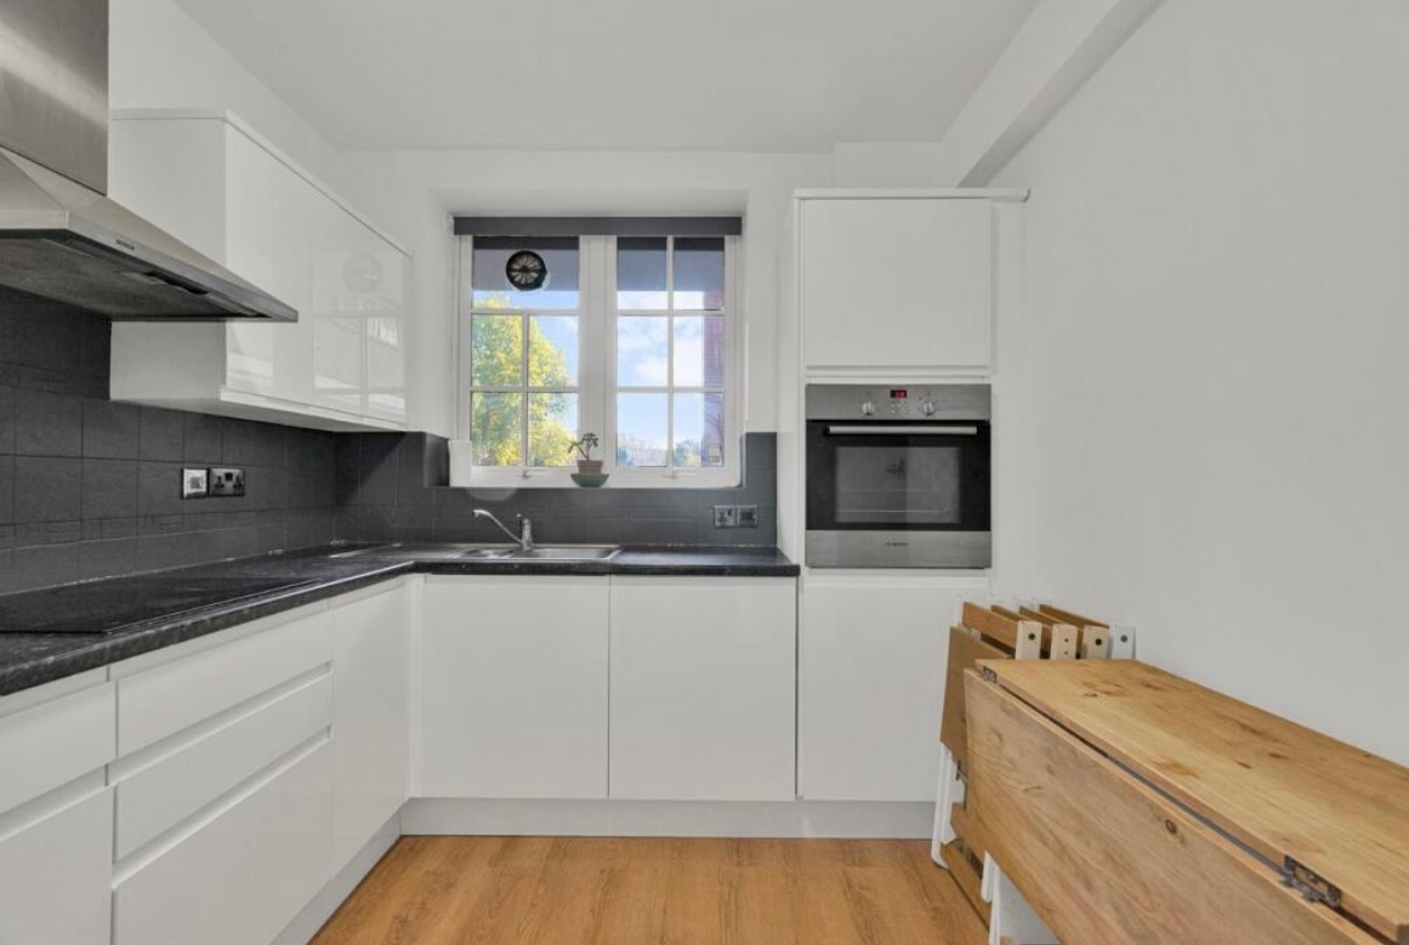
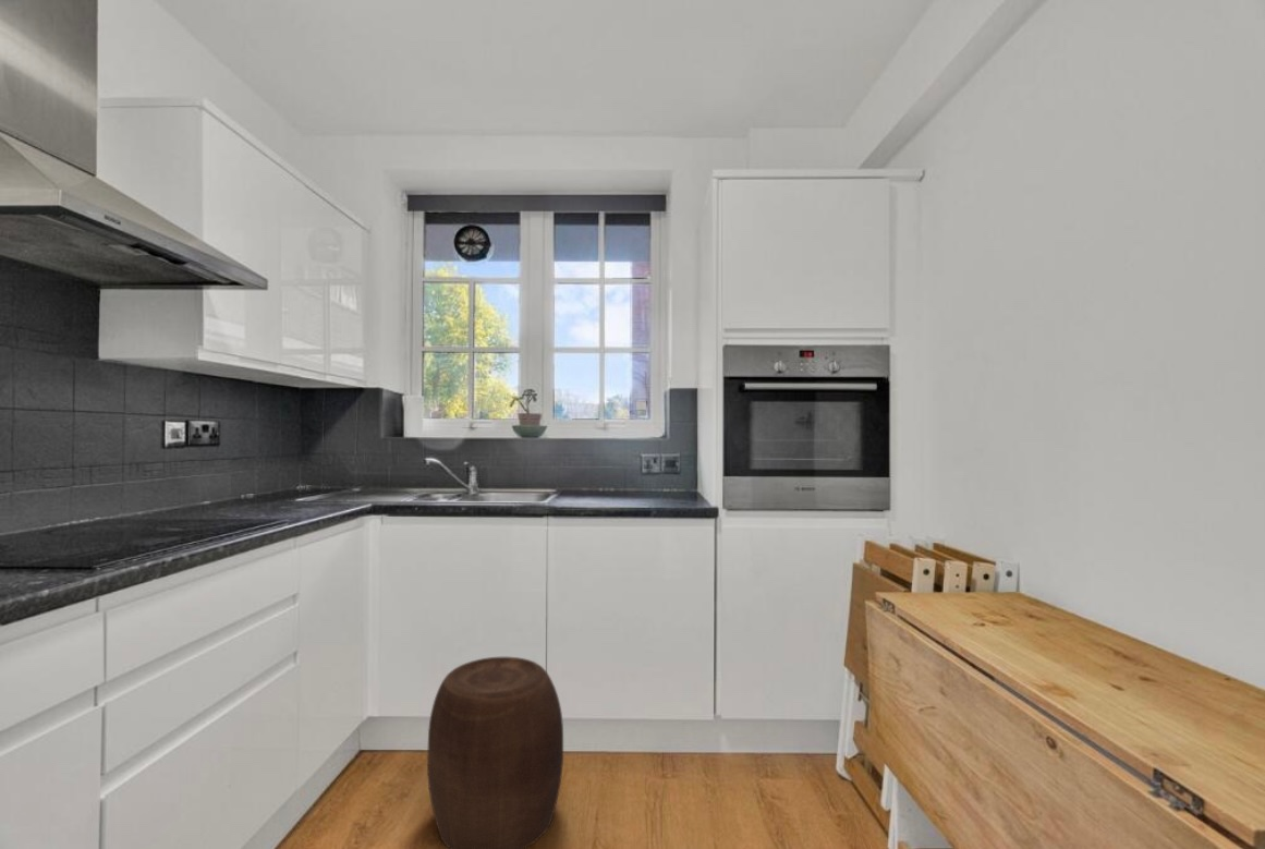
+ stool [426,656,564,849]
